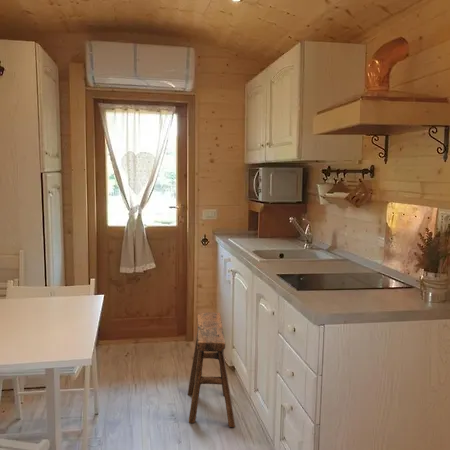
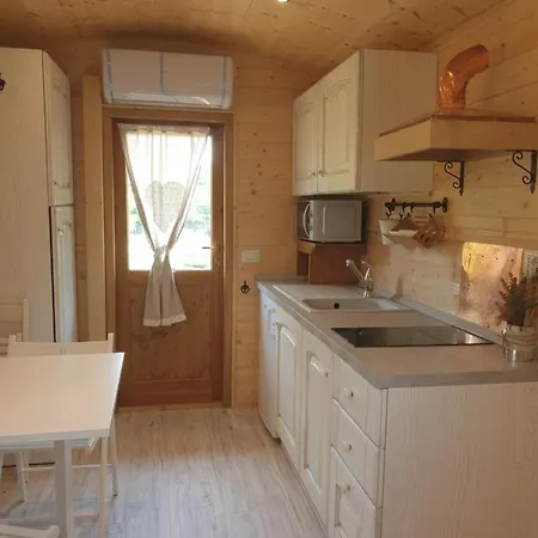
- stool [187,311,236,428]
